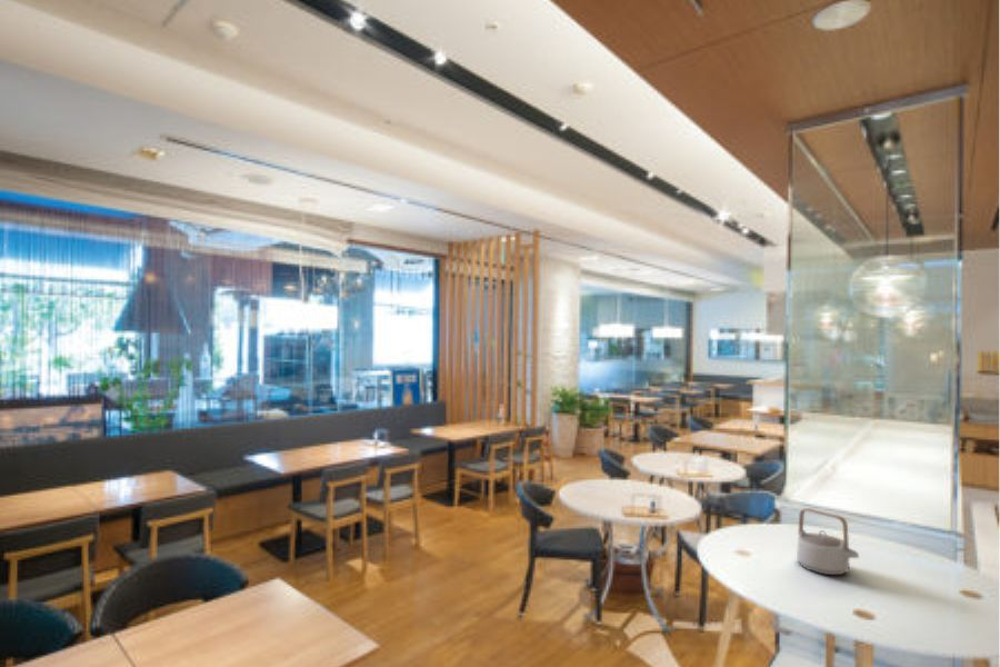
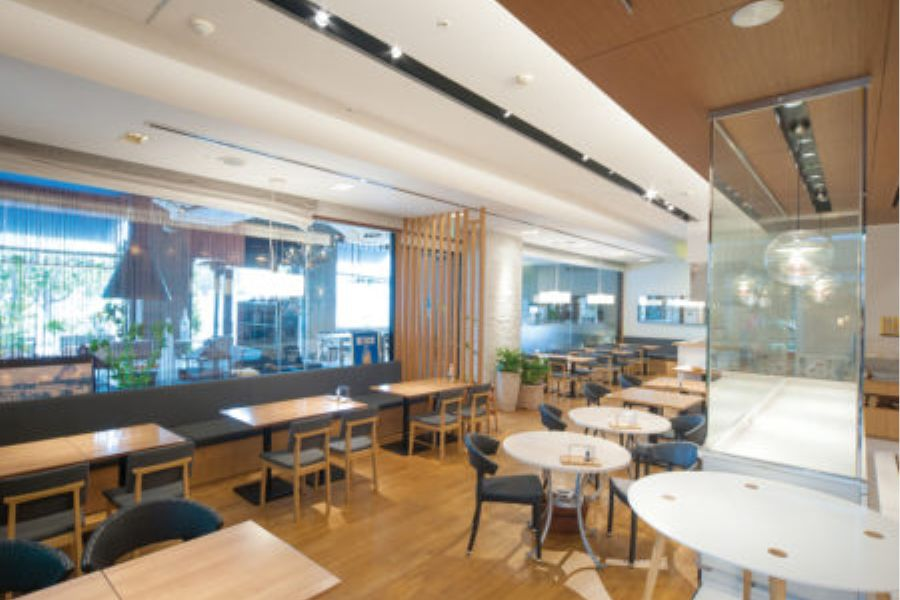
- teapot [796,507,860,576]
